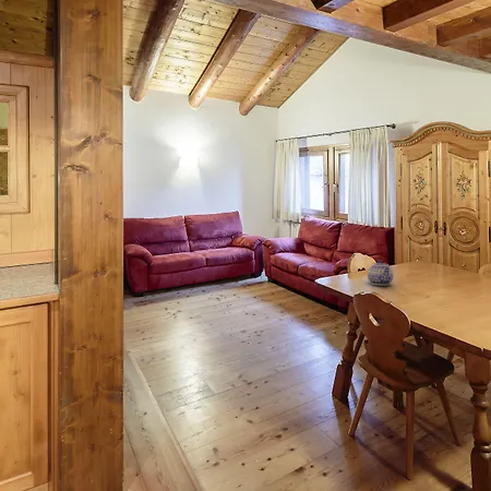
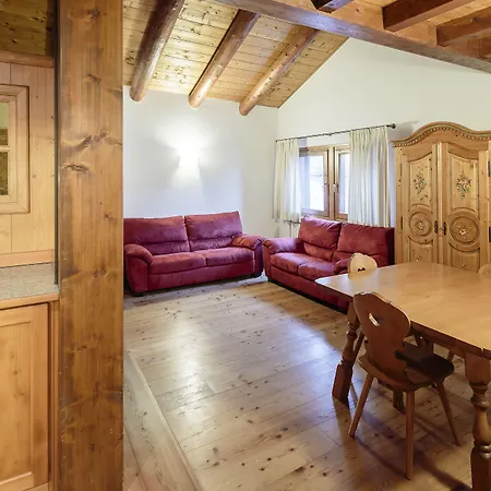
- teapot [367,259,395,286]
